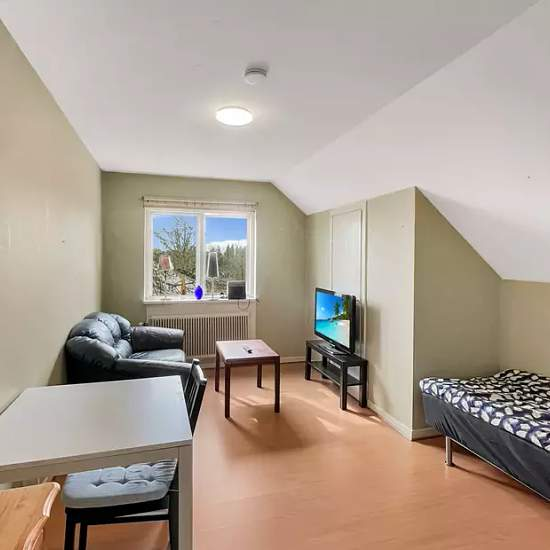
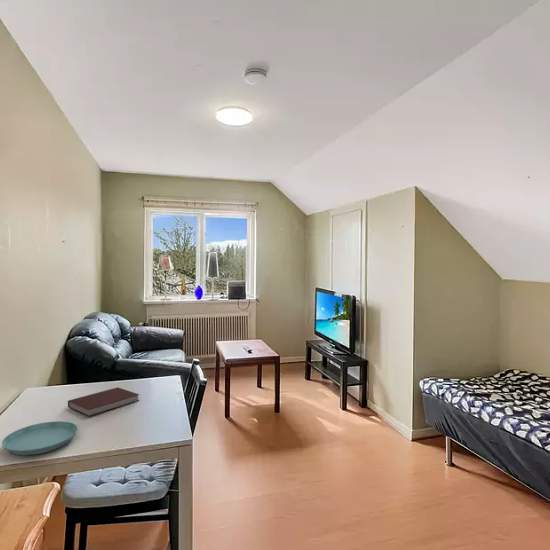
+ saucer [1,420,79,456]
+ notebook [67,386,140,417]
